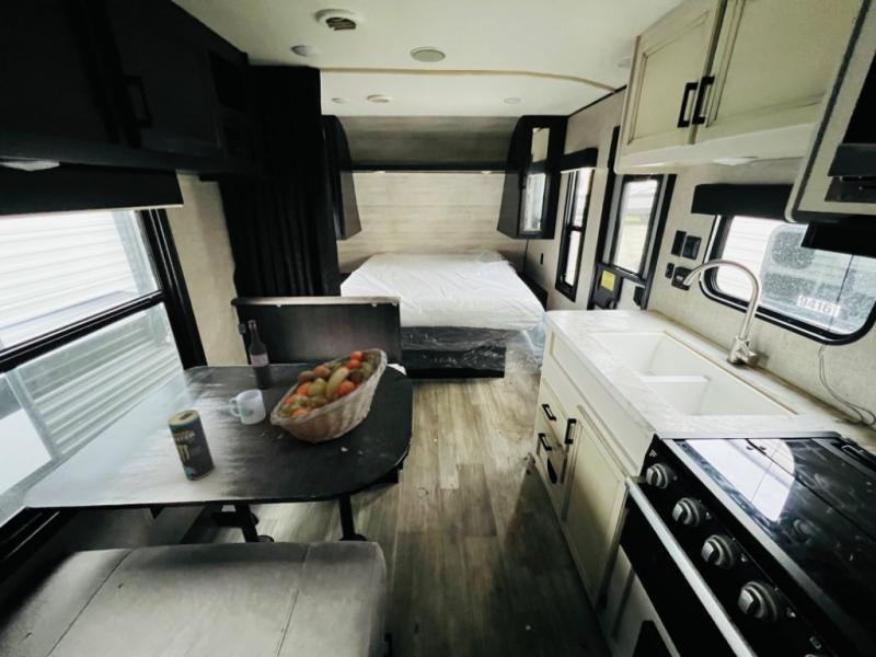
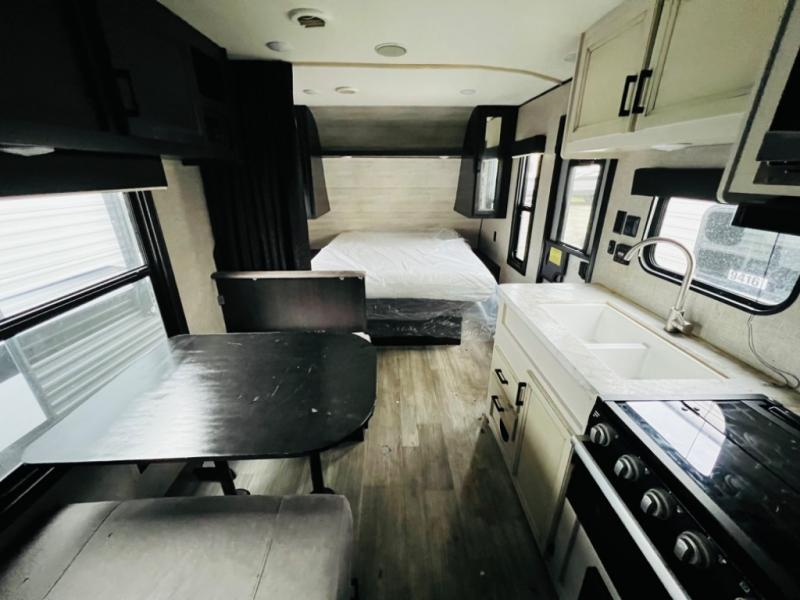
- fruit basket [269,347,388,446]
- mug [228,389,267,426]
- wine bottle [247,320,274,390]
- beverage can [166,408,216,481]
